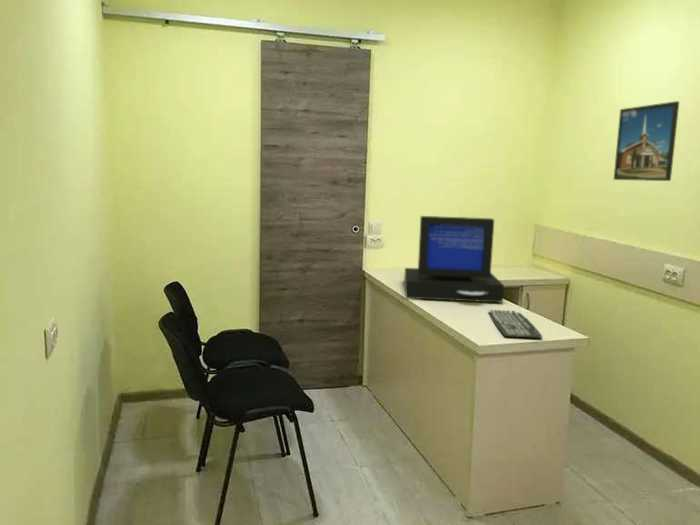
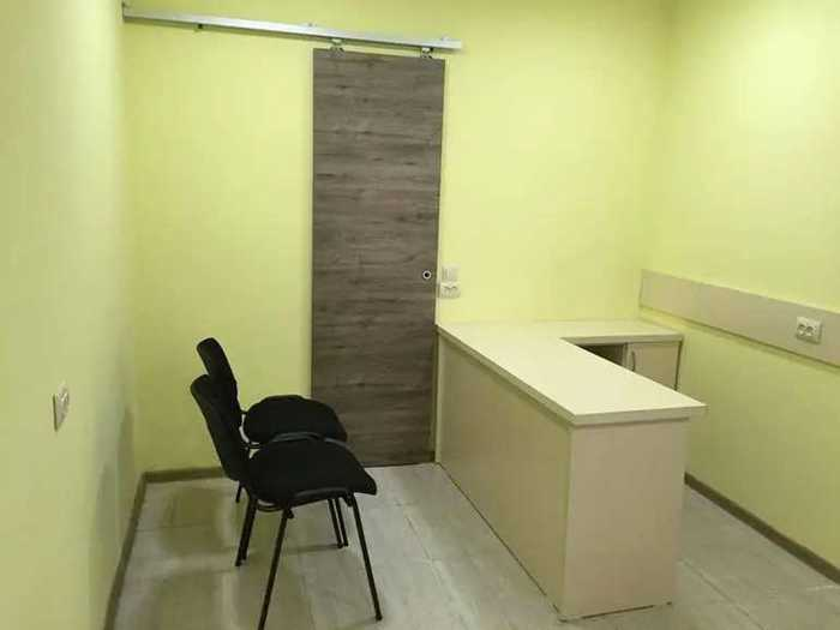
- keyboard [487,309,543,339]
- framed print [613,100,680,182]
- monitor [403,215,505,304]
